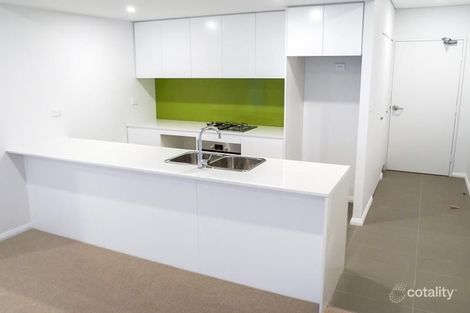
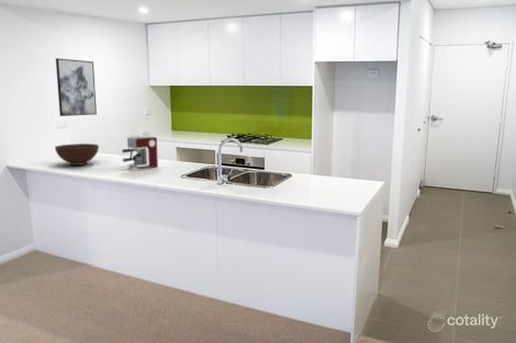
+ fruit bowl [54,142,100,167]
+ wall art [55,57,98,117]
+ coffee maker [121,130,159,170]
